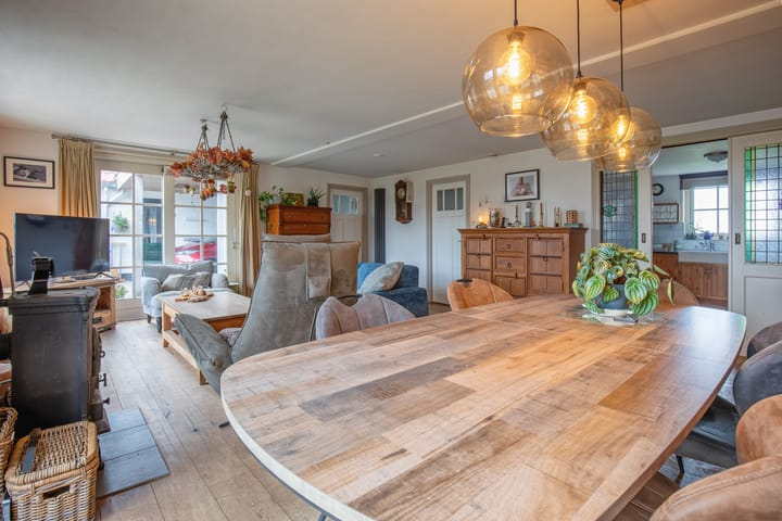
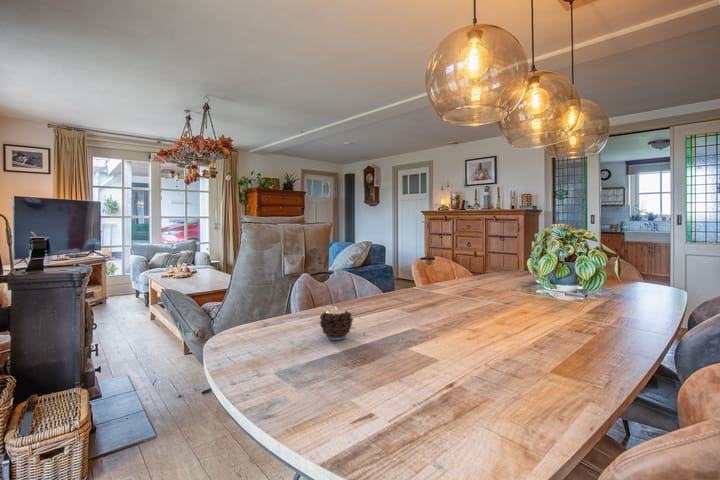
+ candle [319,306,354,341]
